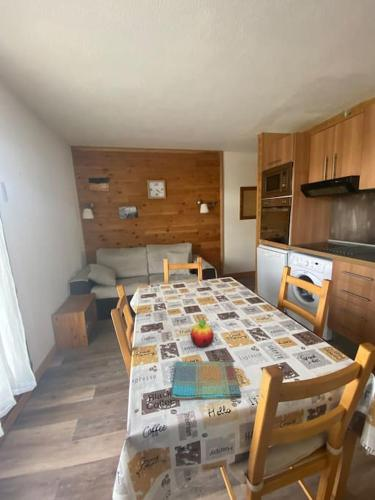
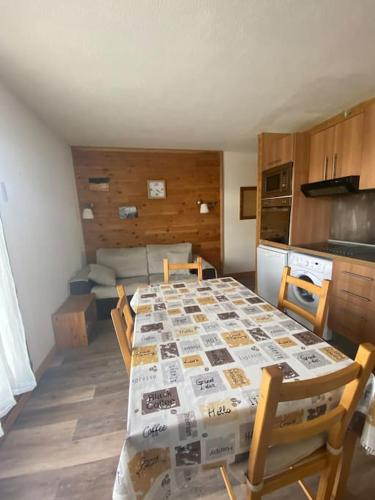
- fruit [190,319,215,348]
- dish towel [170,360,242,401]
